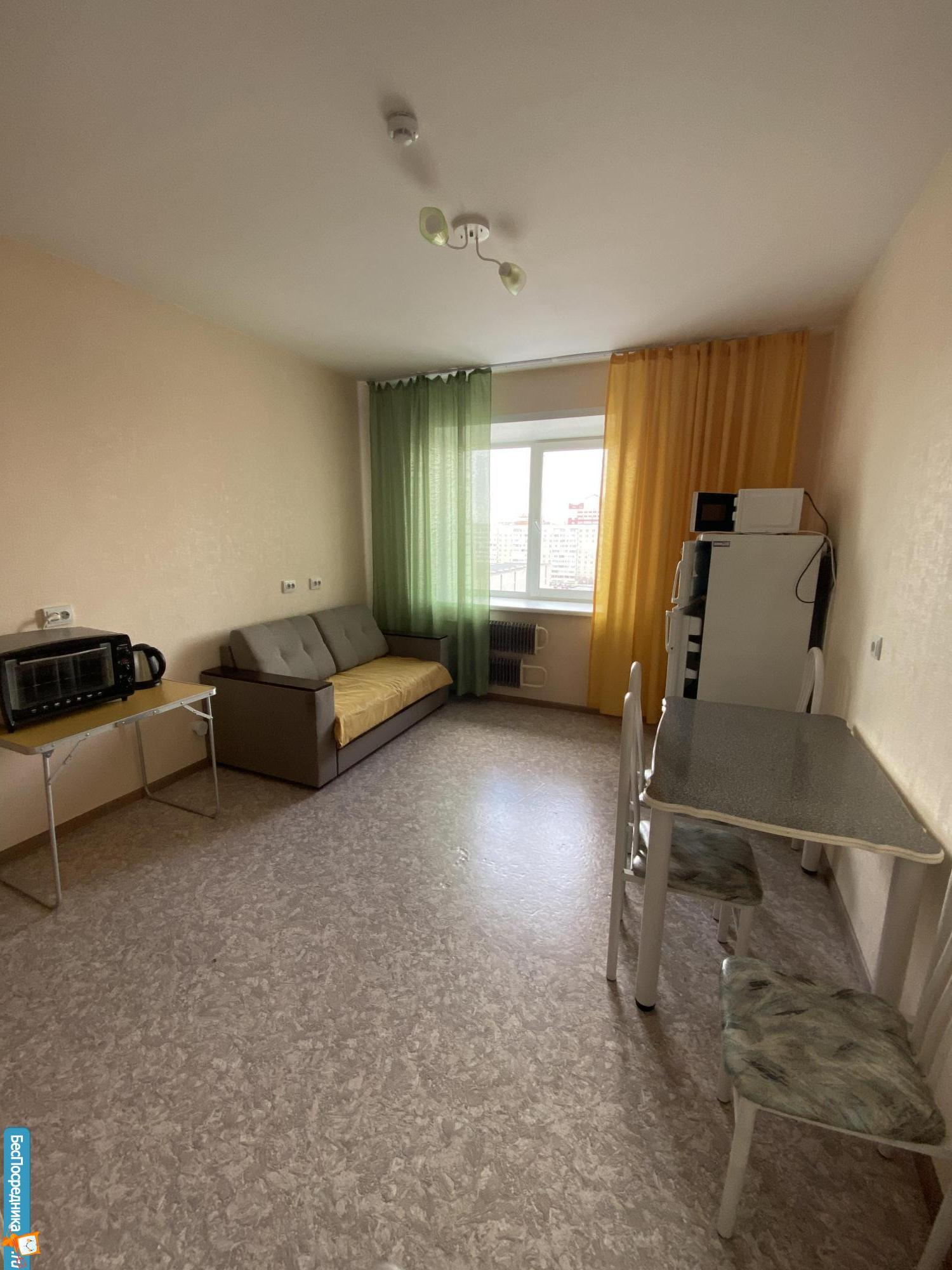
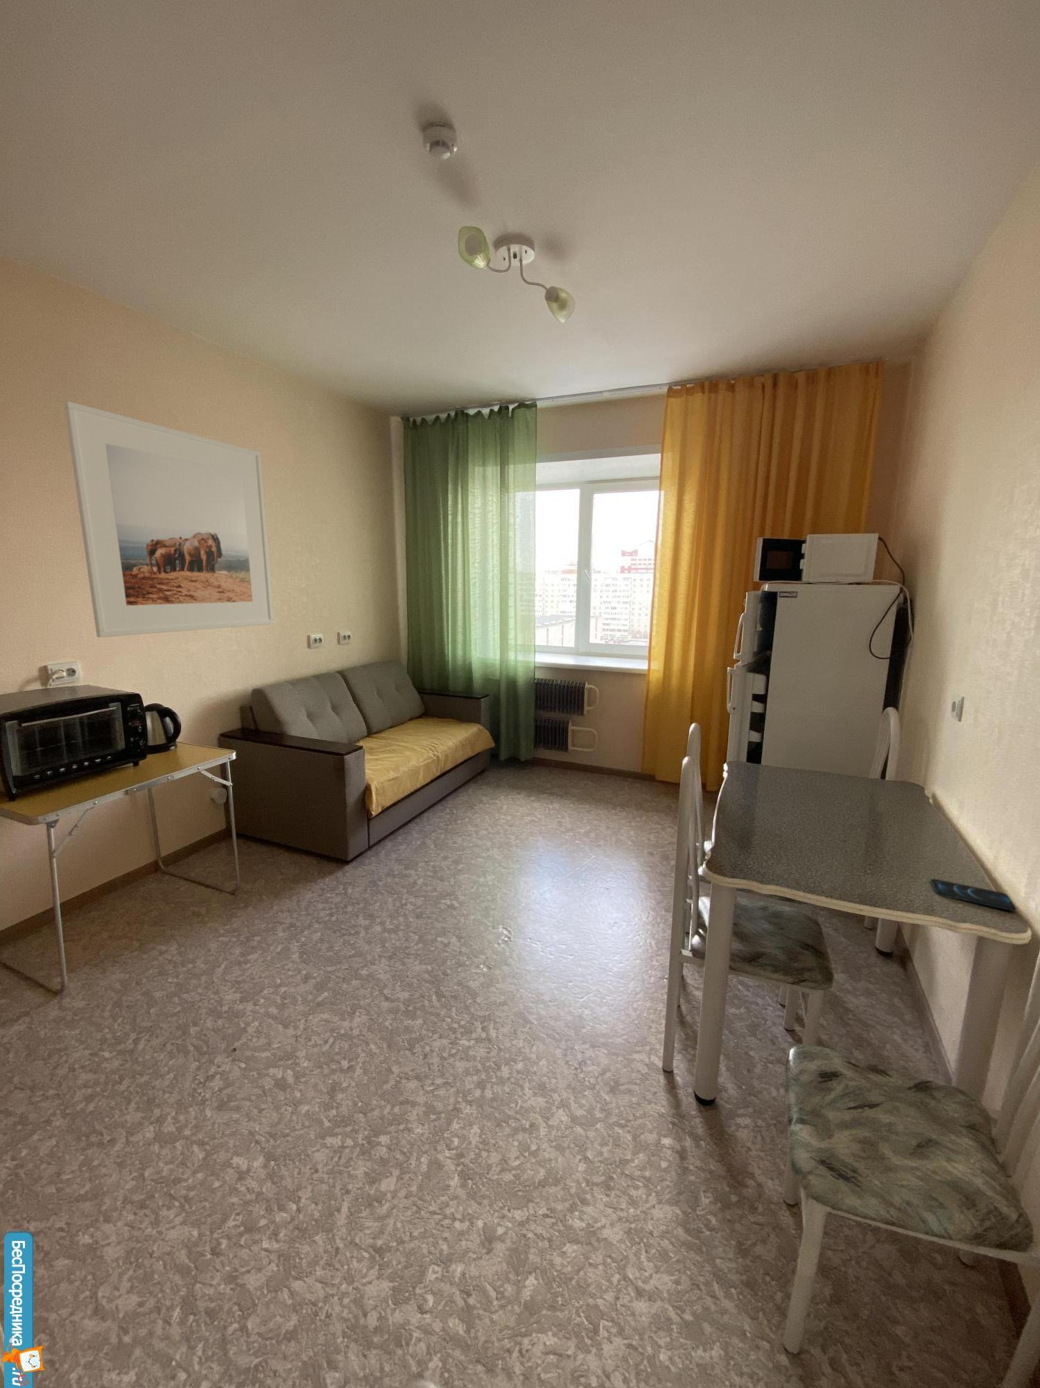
+ smartphone [930,878,1017,911]
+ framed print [63,400,274,638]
